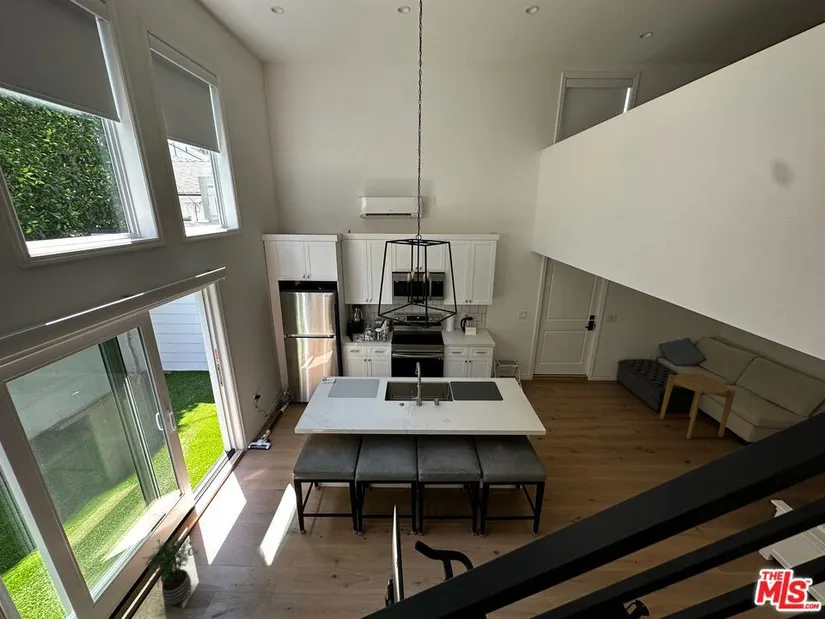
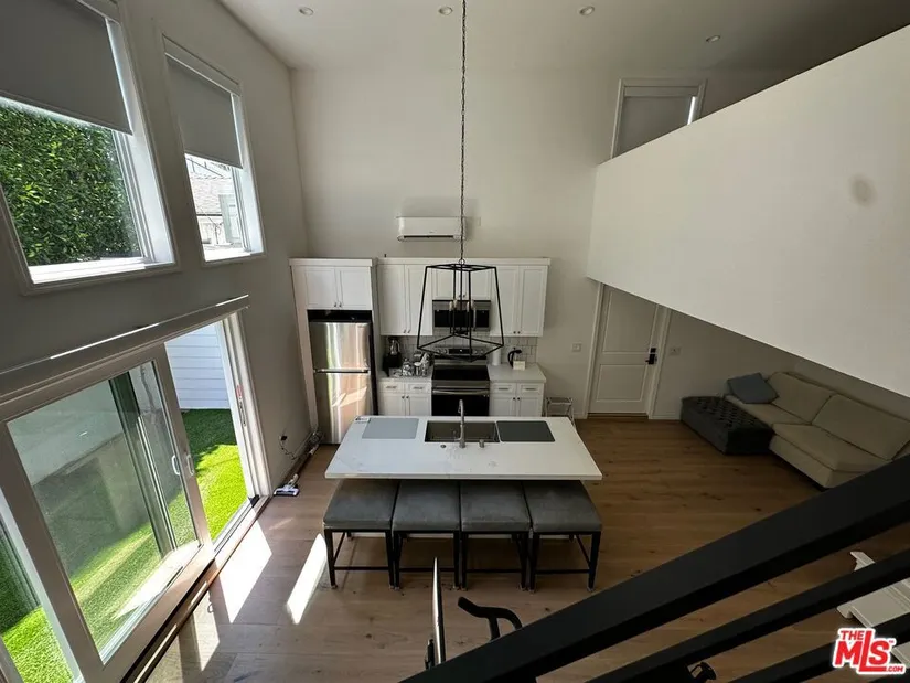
- potted plant [141,532,200,606]
- side table [659,372,737,440]
